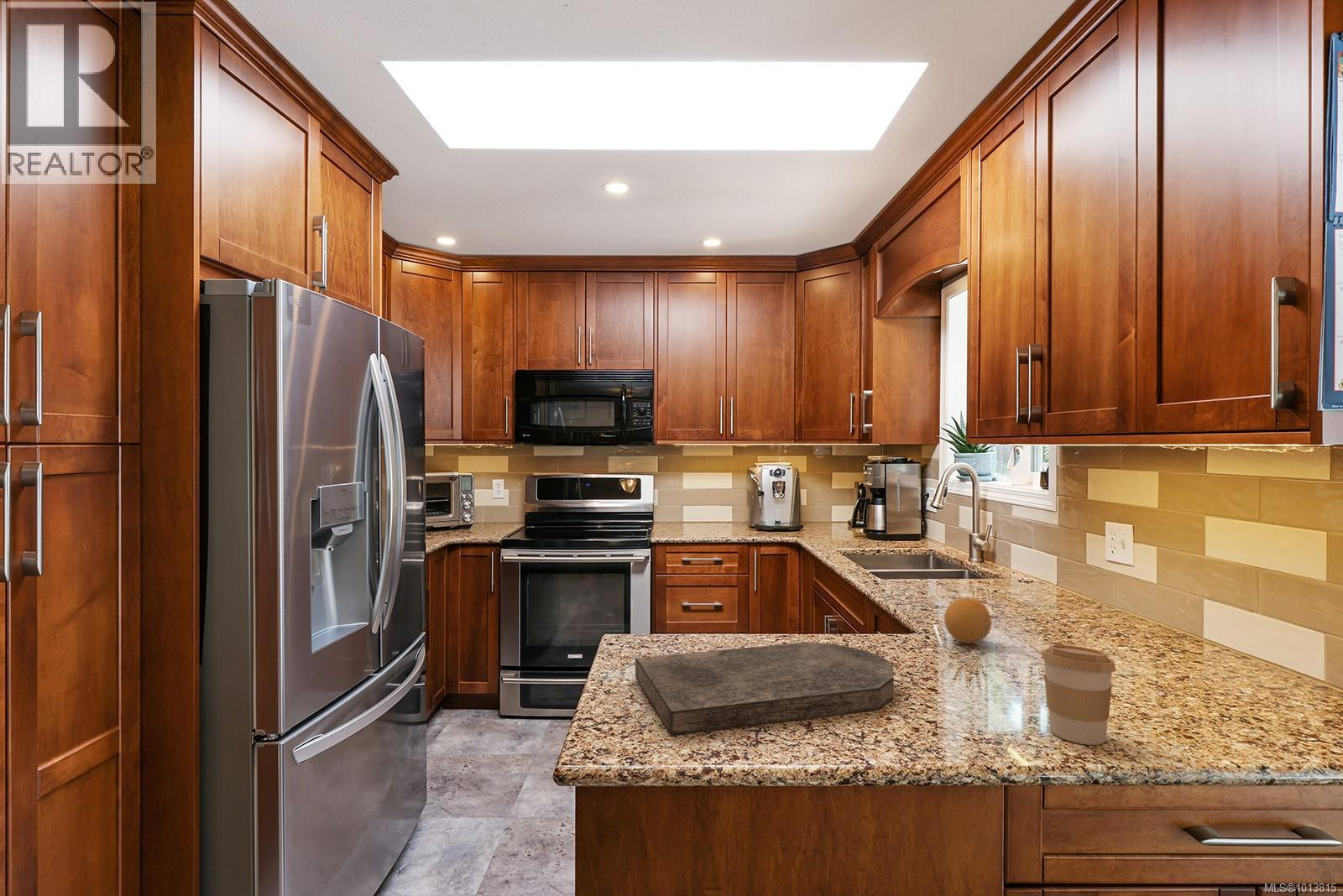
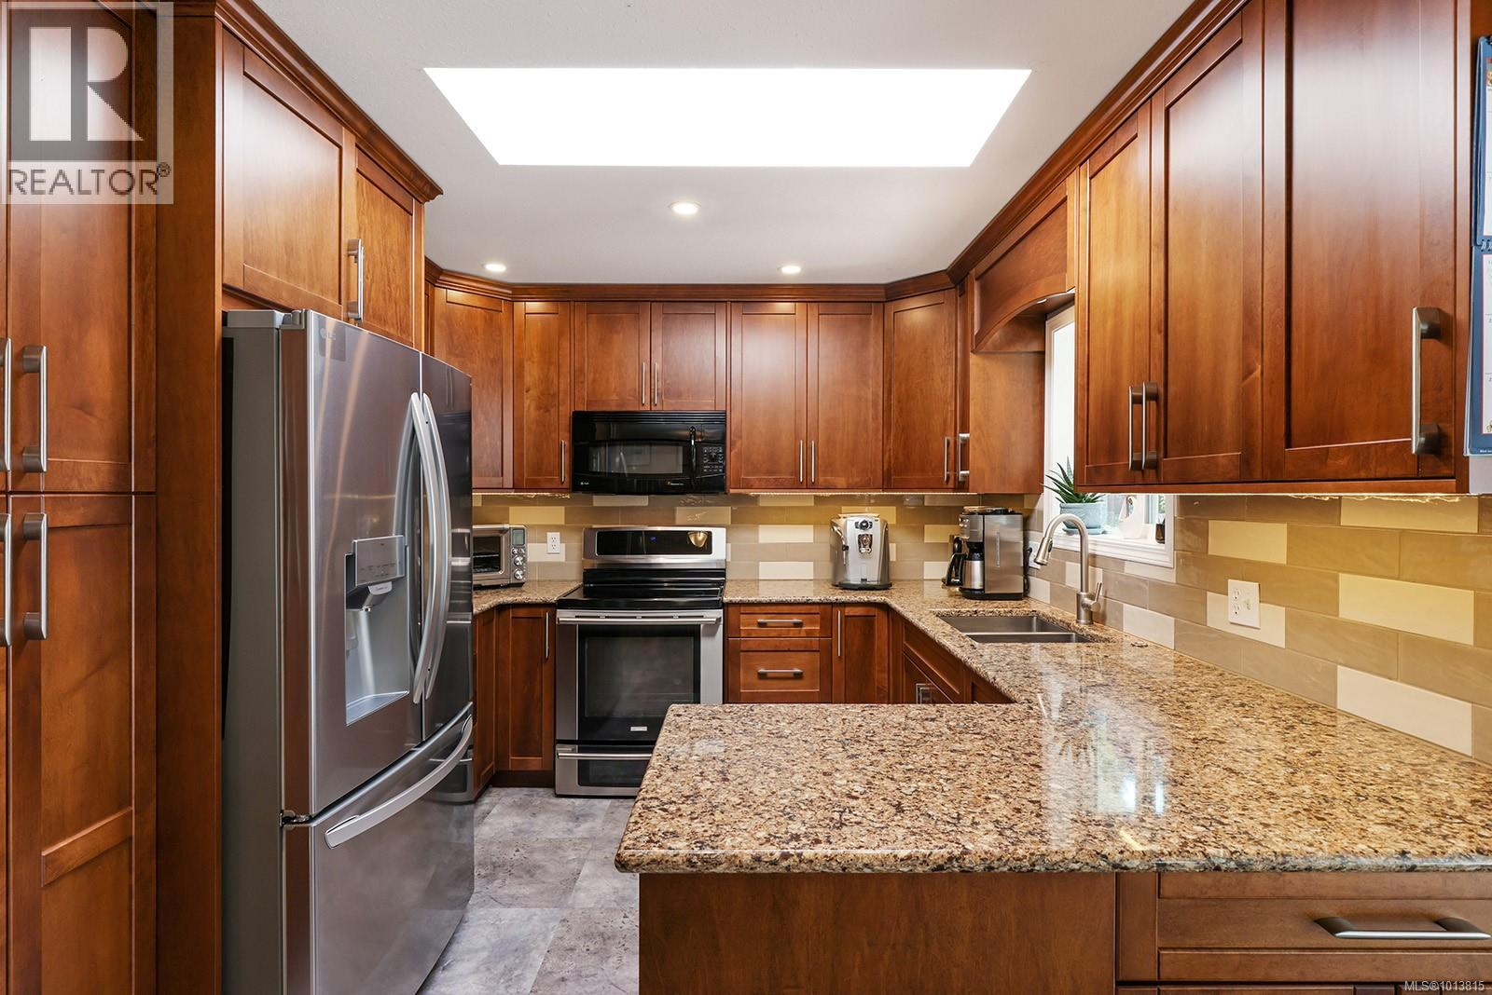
- coffee cup [1040,643,1116,746]
- cutting board [635,641,894,737]
- fruit [943,596,992,644]
